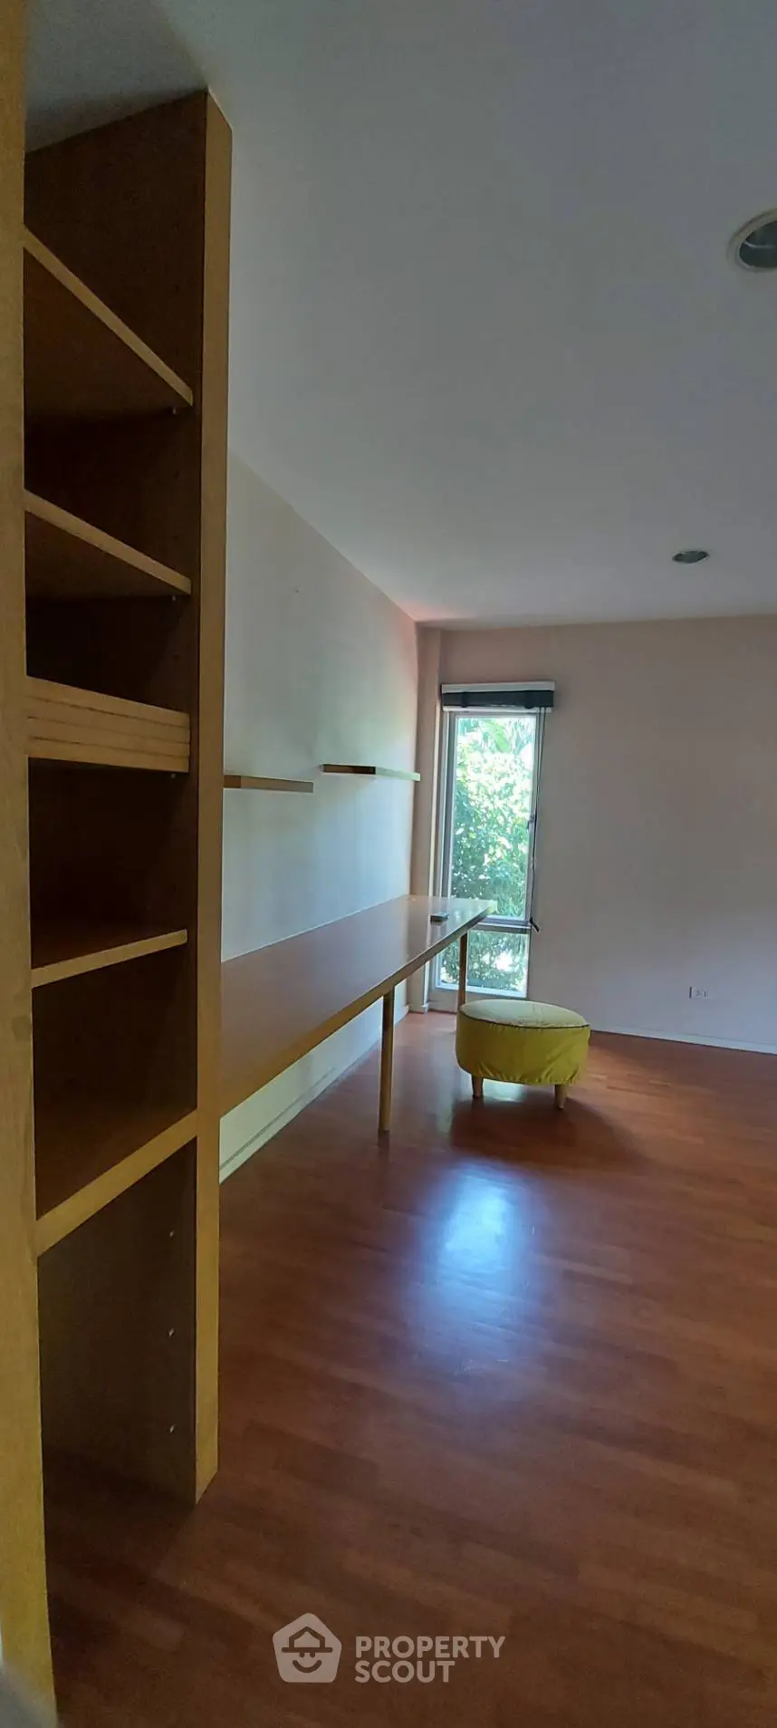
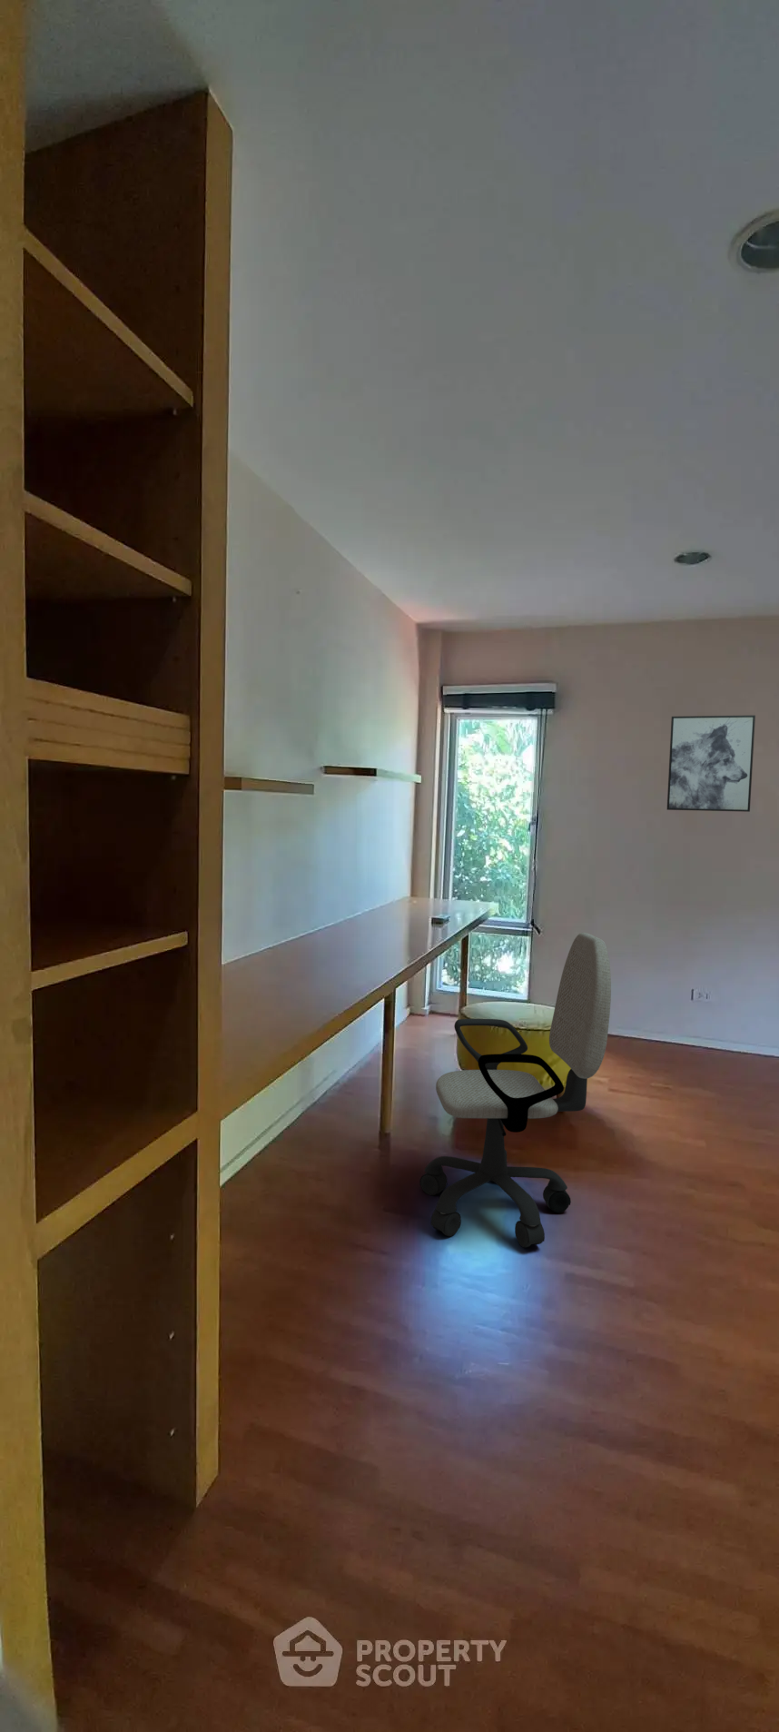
+ office chair [419,932,612,1248]
+ wall art [666,715,756,813]
